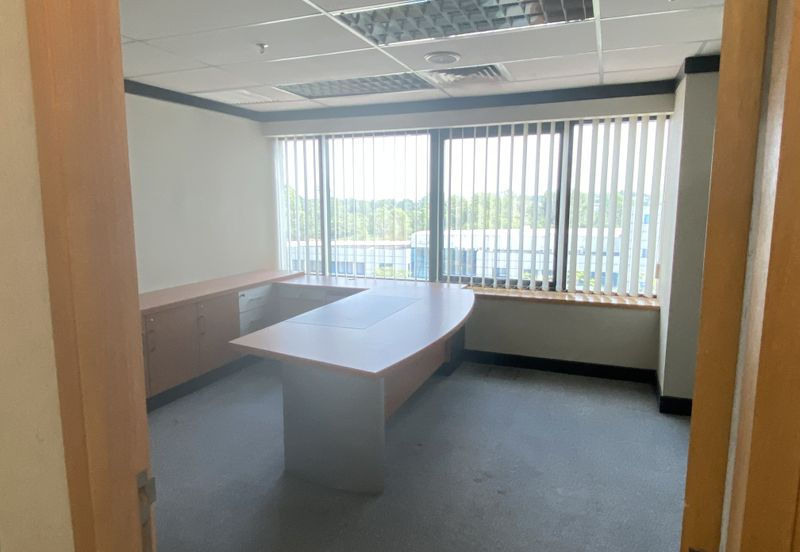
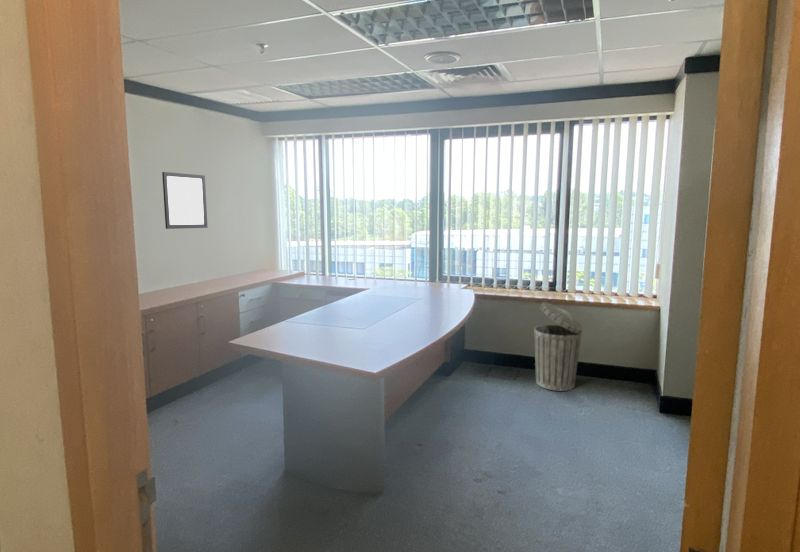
+ trash can [533,301,585,392]
+ wall art [161,171,209,230]
